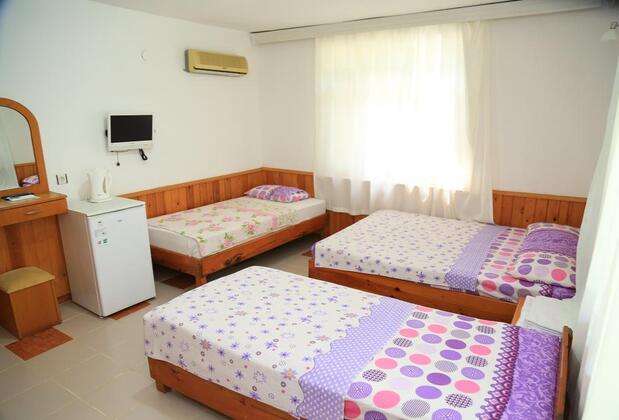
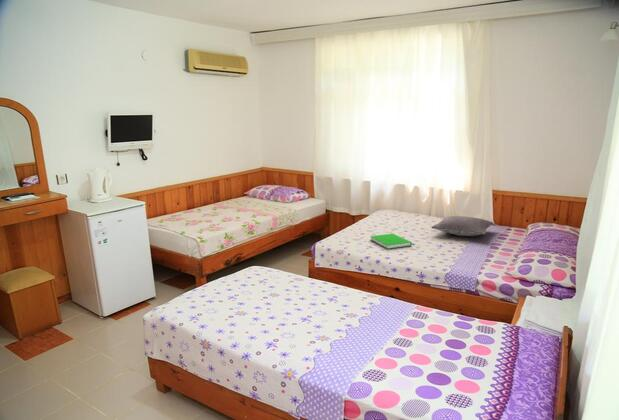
+ book [370,232,413,250]
+ pillow [431,215,494,237]
